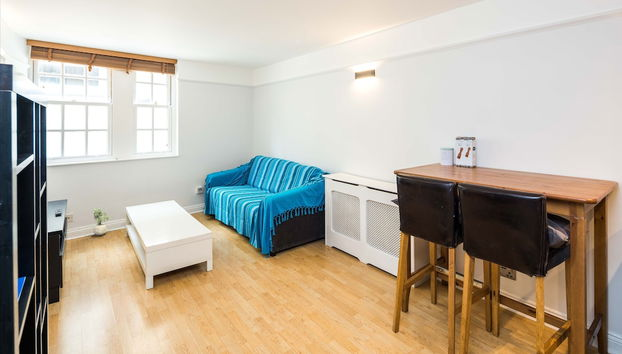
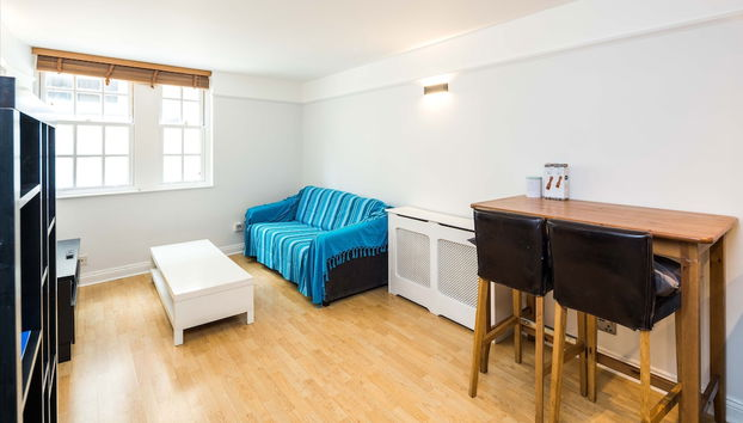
- potted plant [91,207,113,236]
